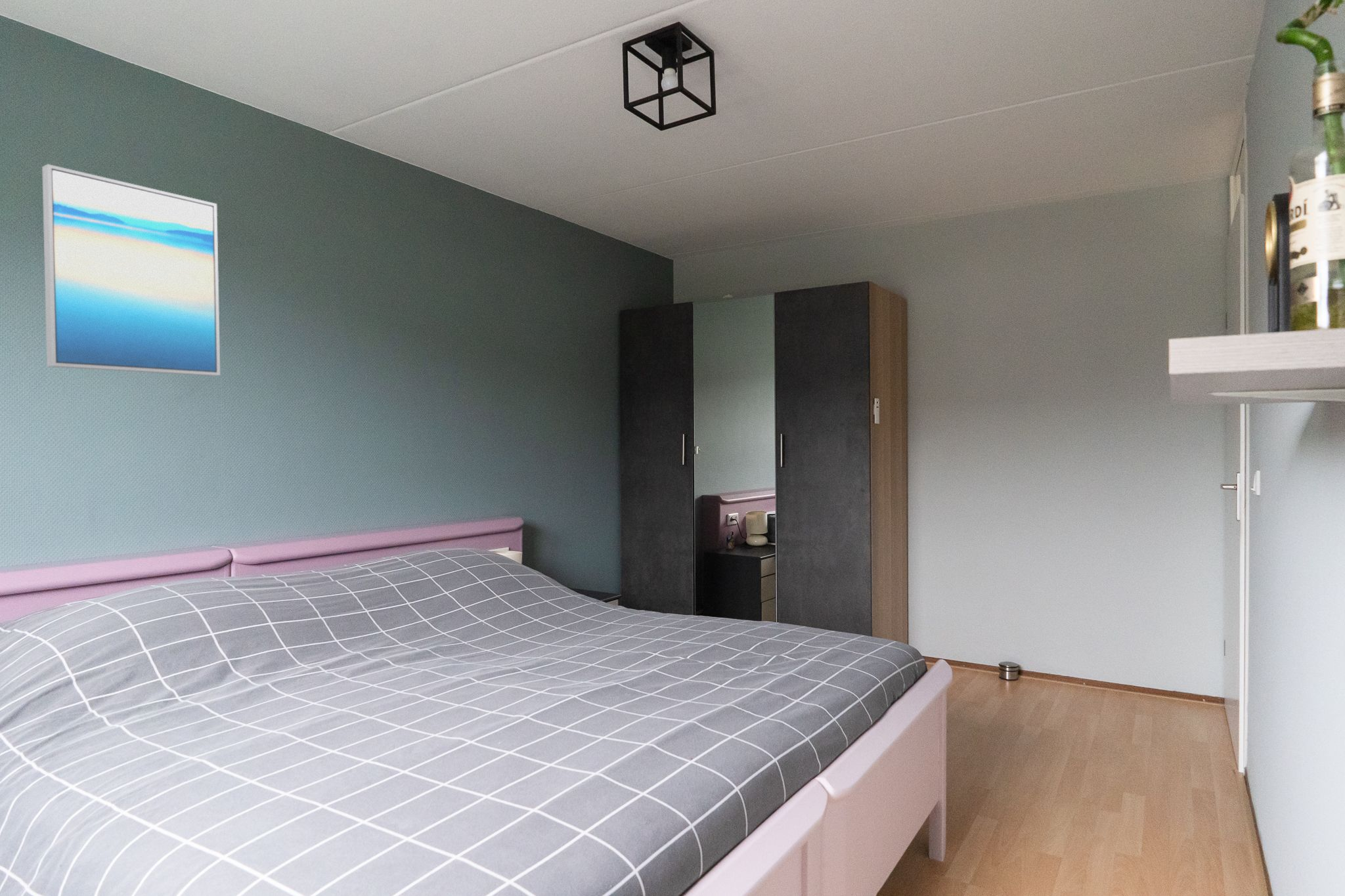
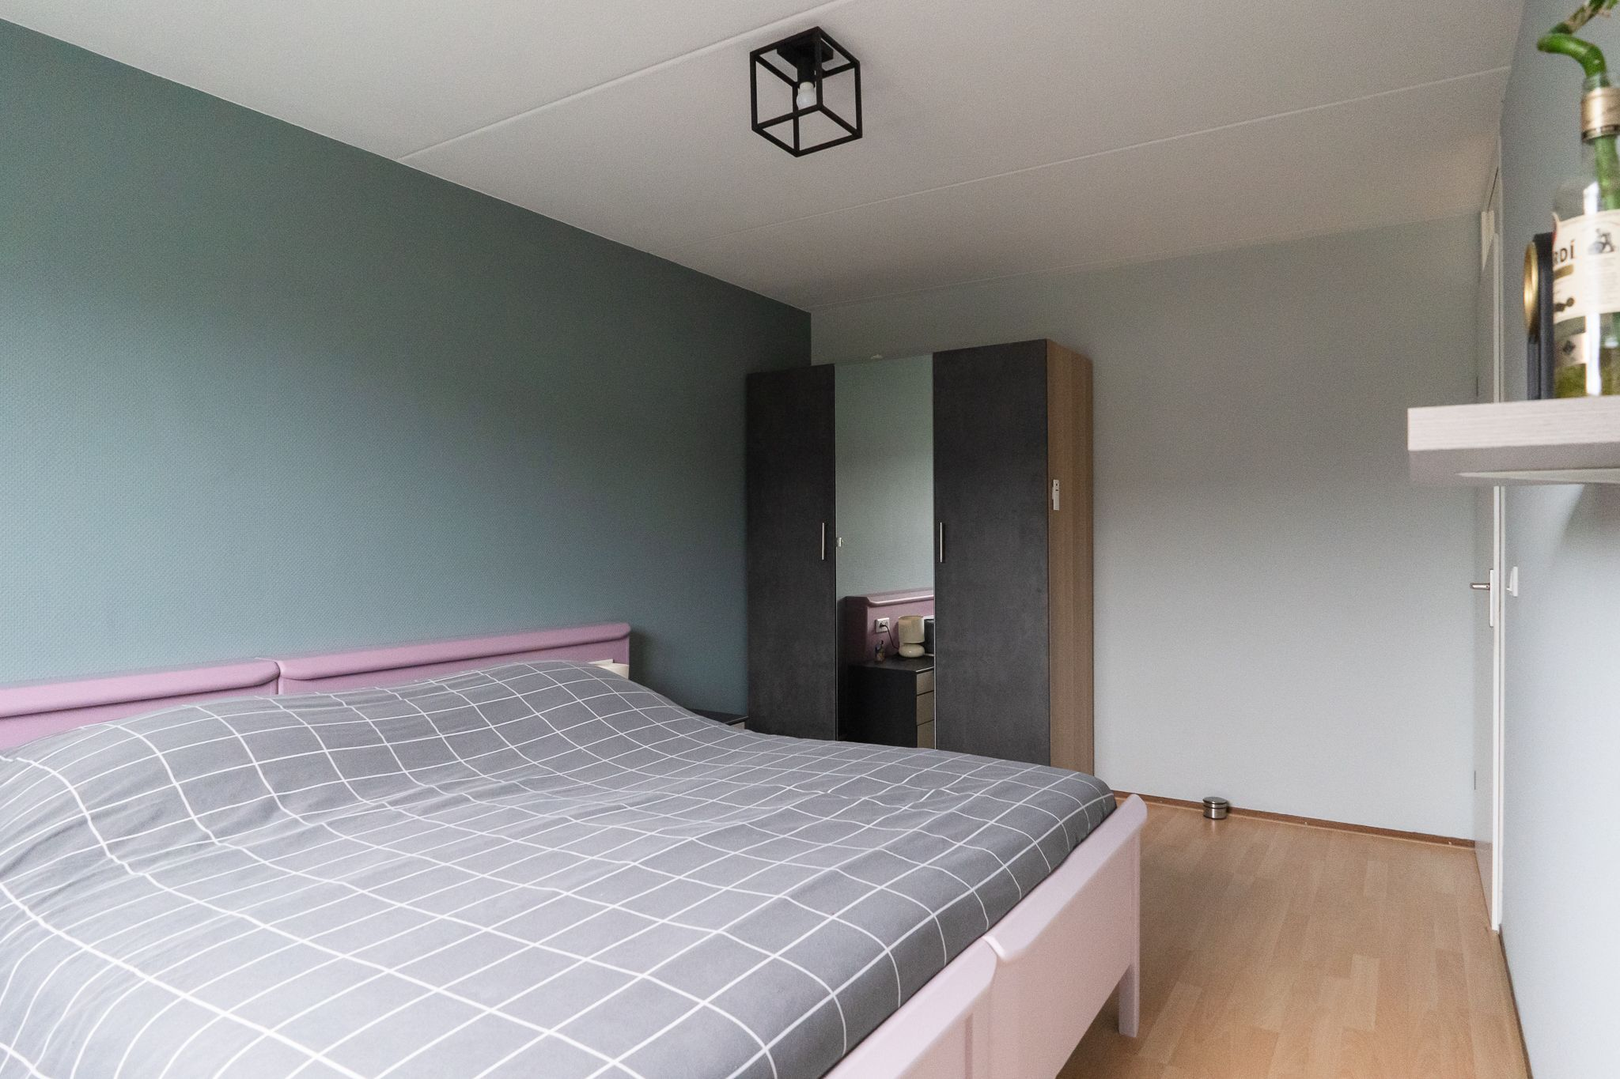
- wall art [41,163,221,377]
